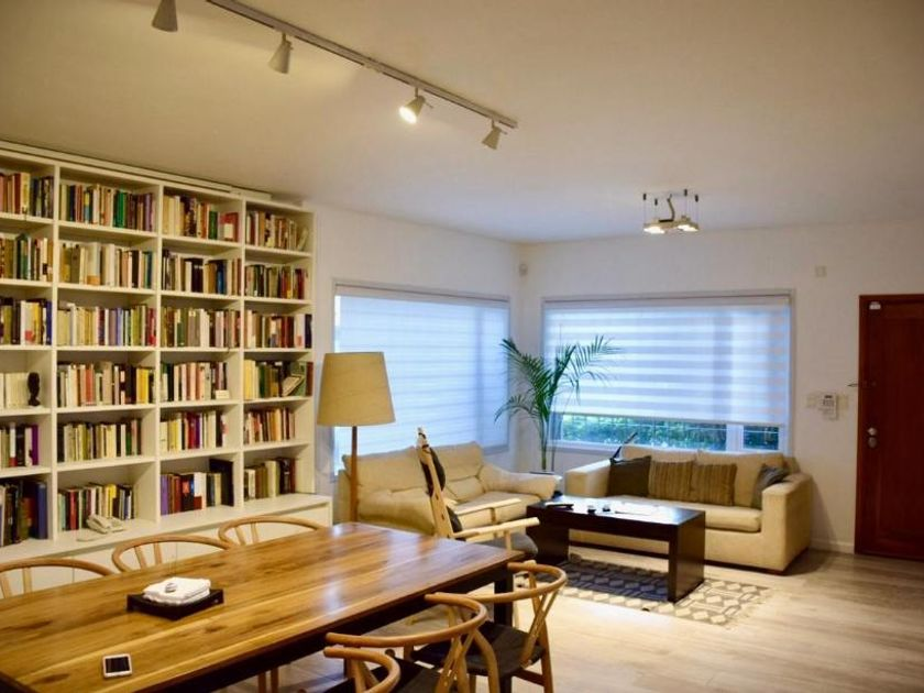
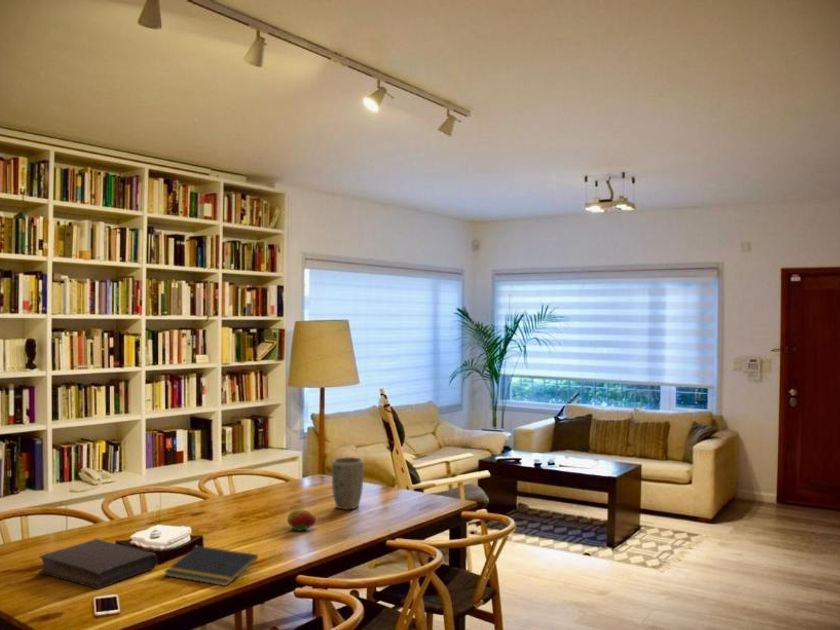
+ plant pot [331,456,364,511]
+ book [38,538,158,590]
+ fruit [286,508,317,532]
+ notepad [163,545,259,587]
